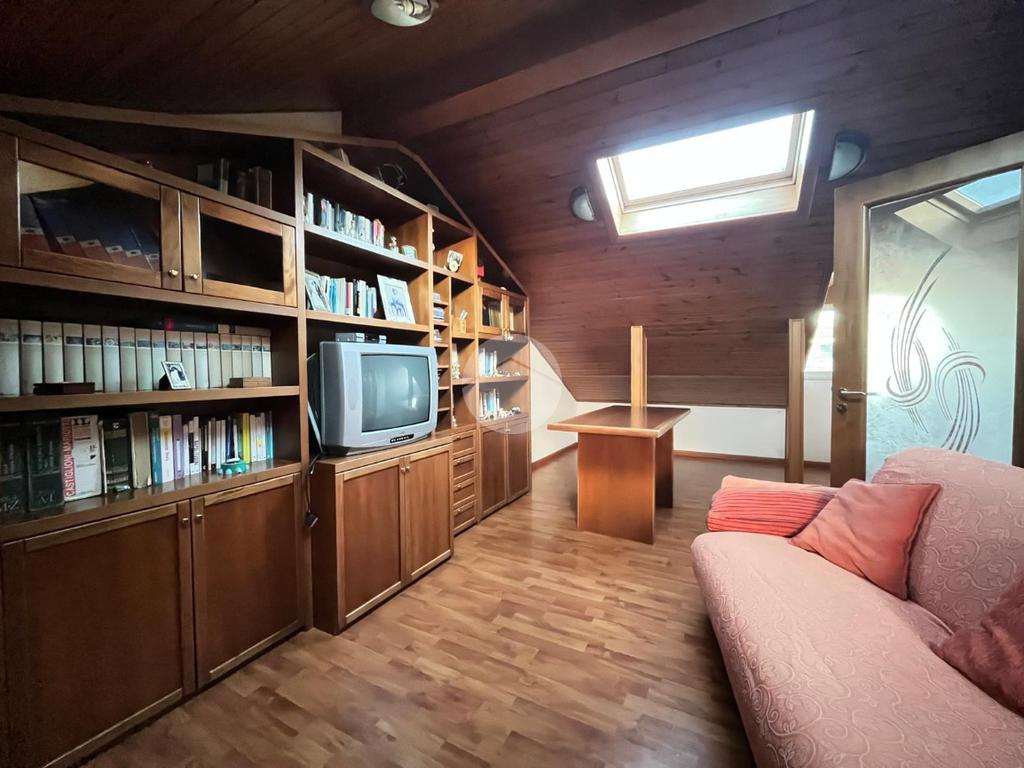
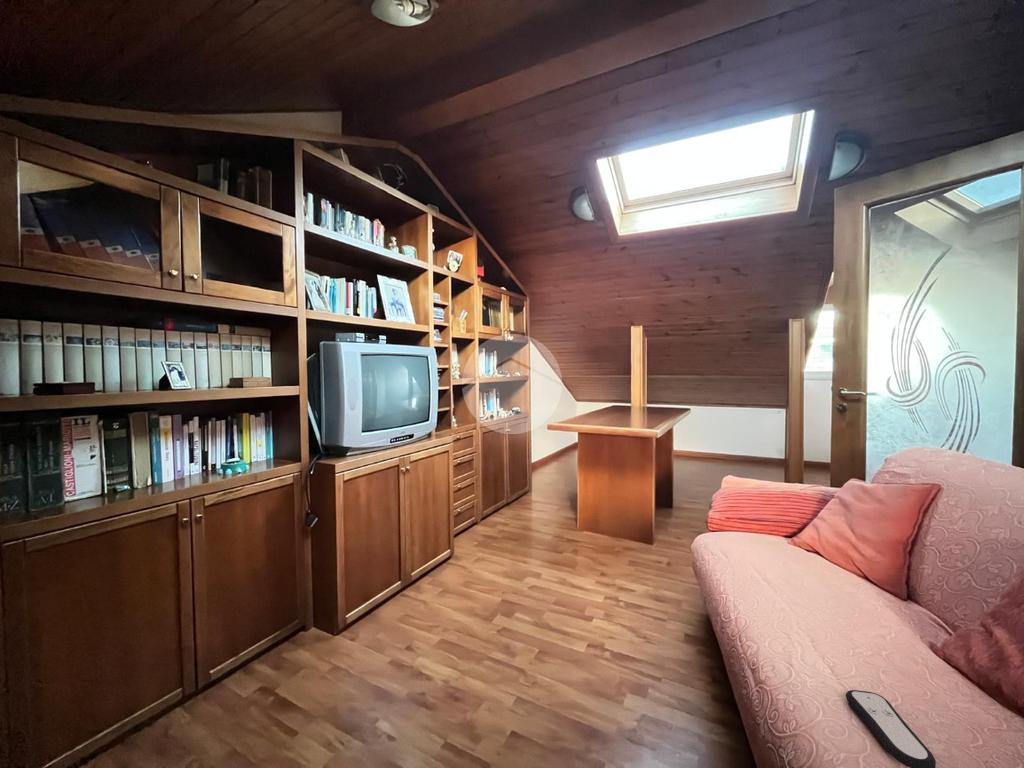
+ remote control [845,689,937,768]
